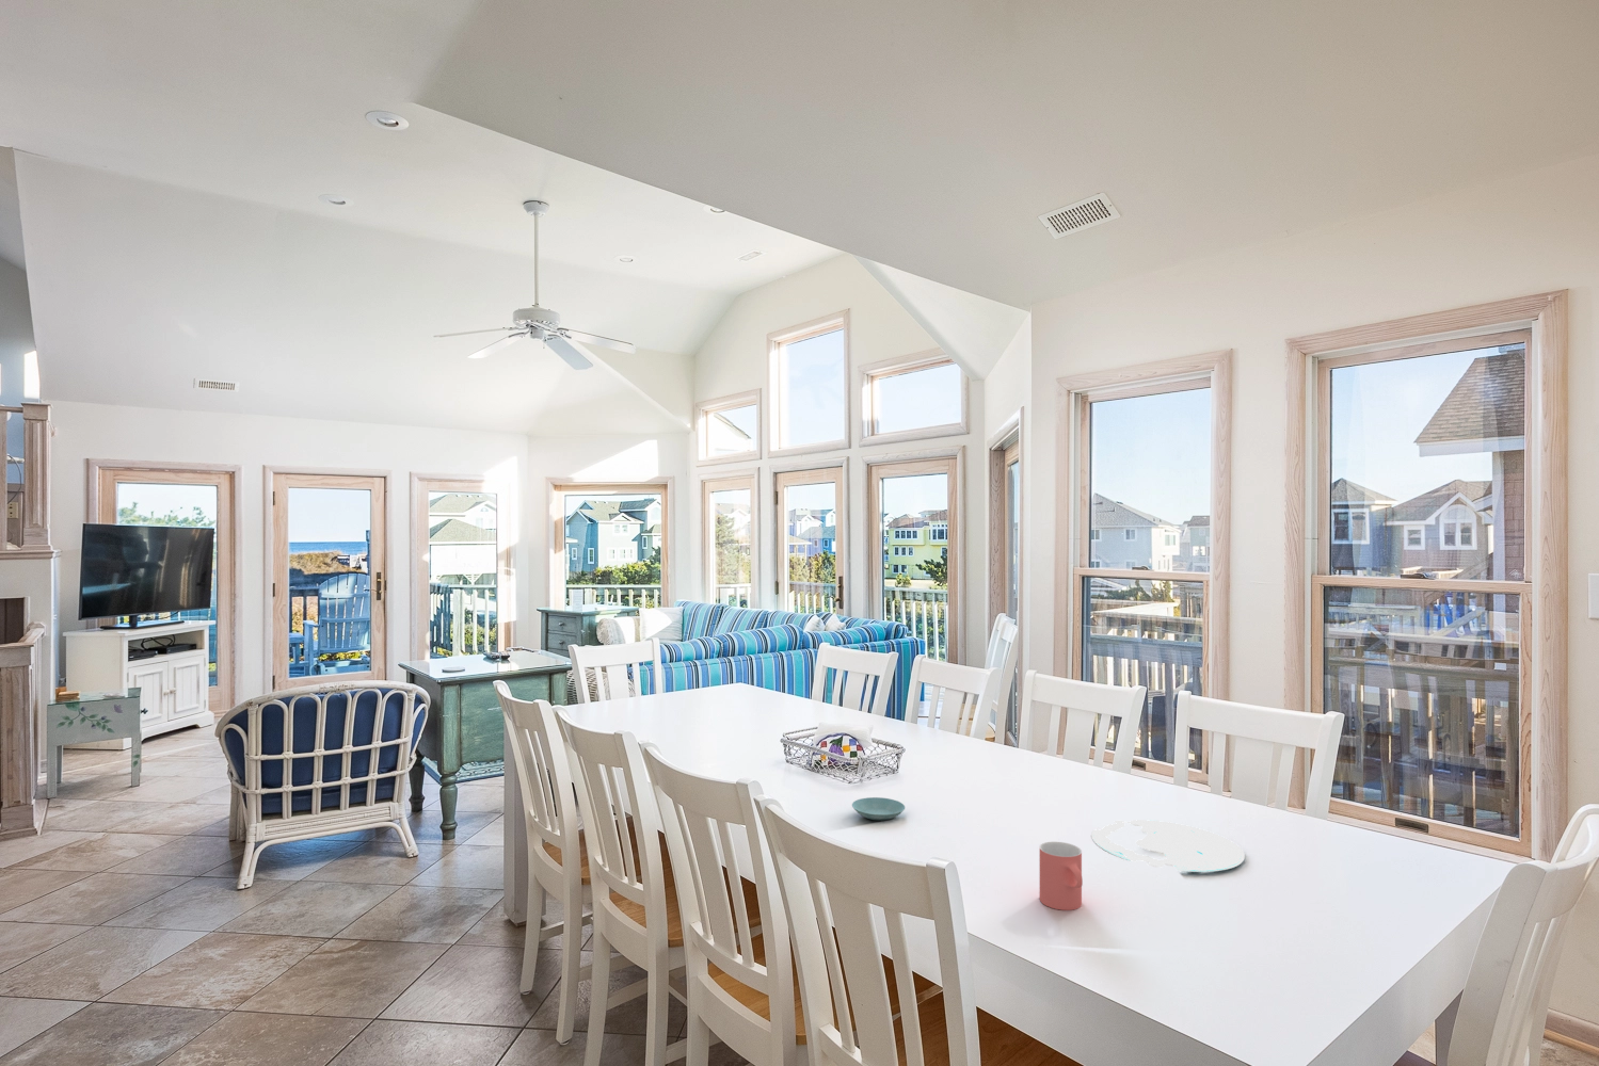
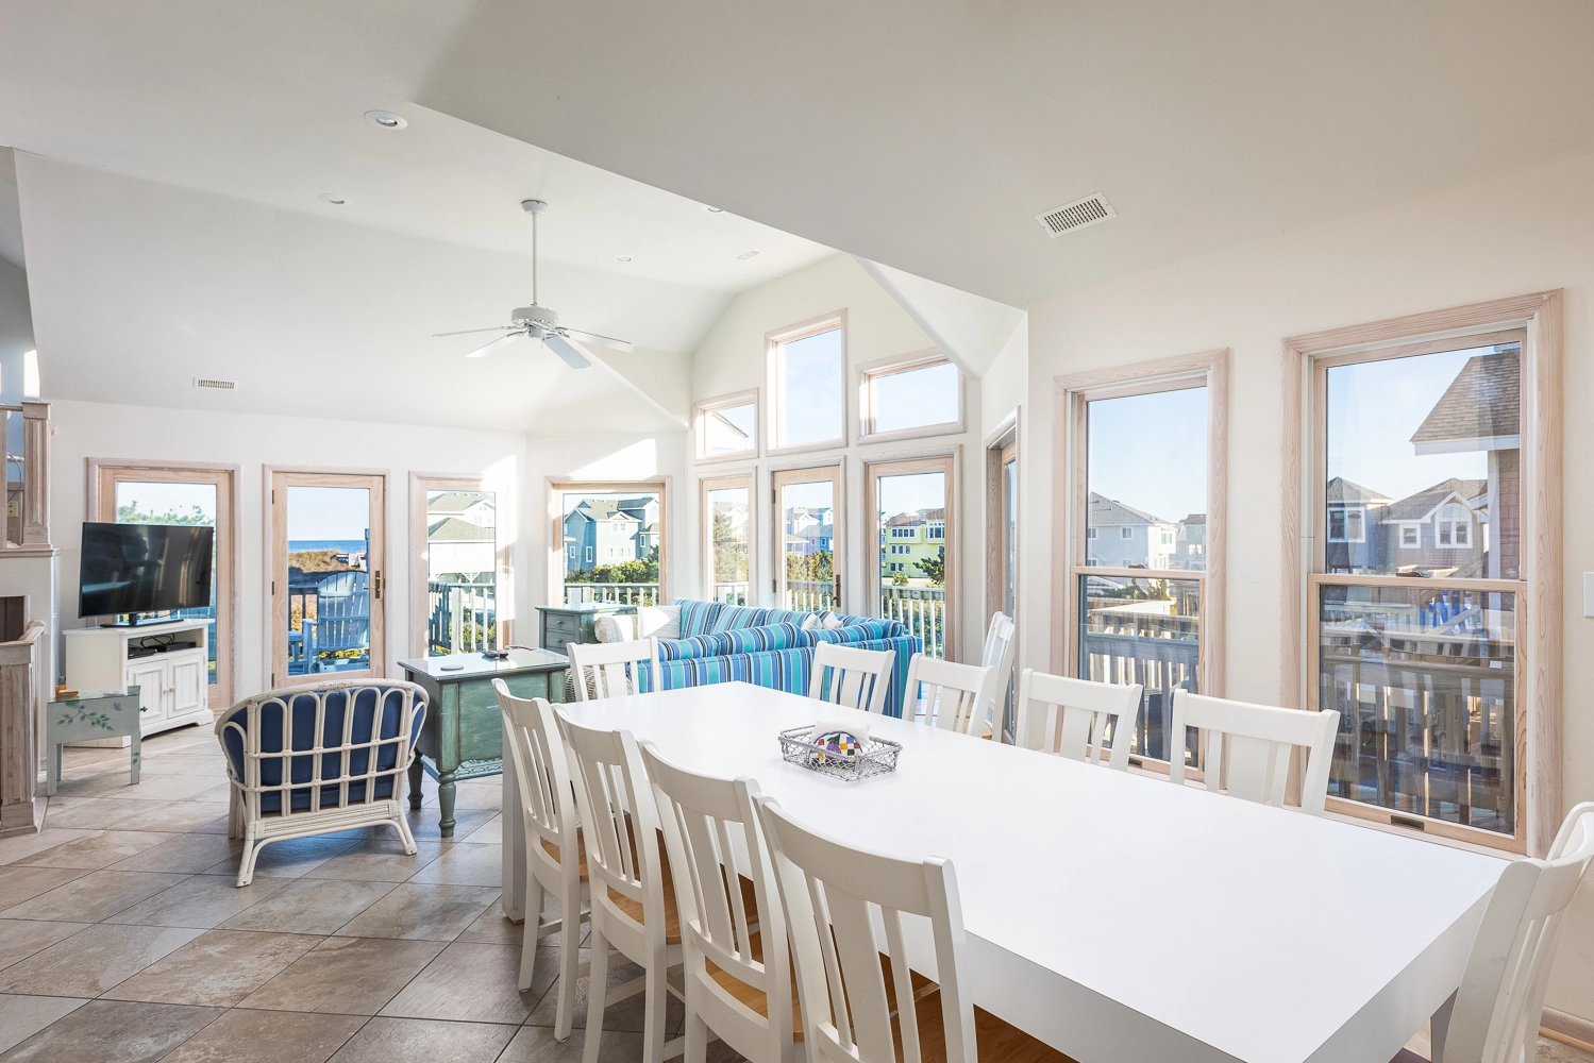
- plate [1091,819,1245,873]
- saucer [851,796,906,822]
- cup [1039,841,1083,911]
